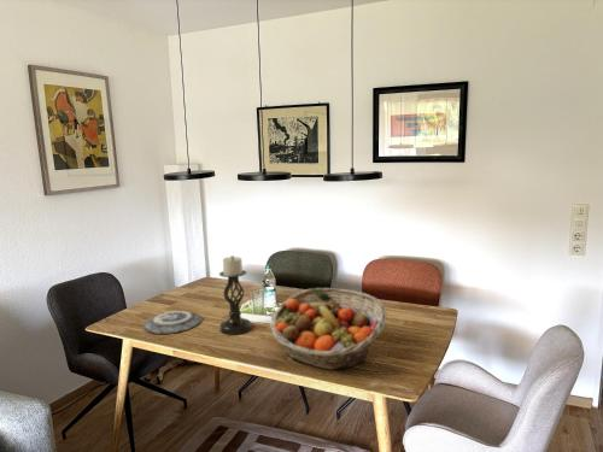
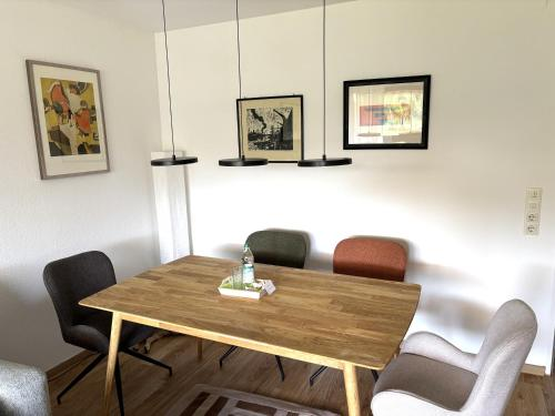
- fruit basket [269,287,388,371]
- plate [141,310,204,334]
- candle holder [218,254,253,335]
